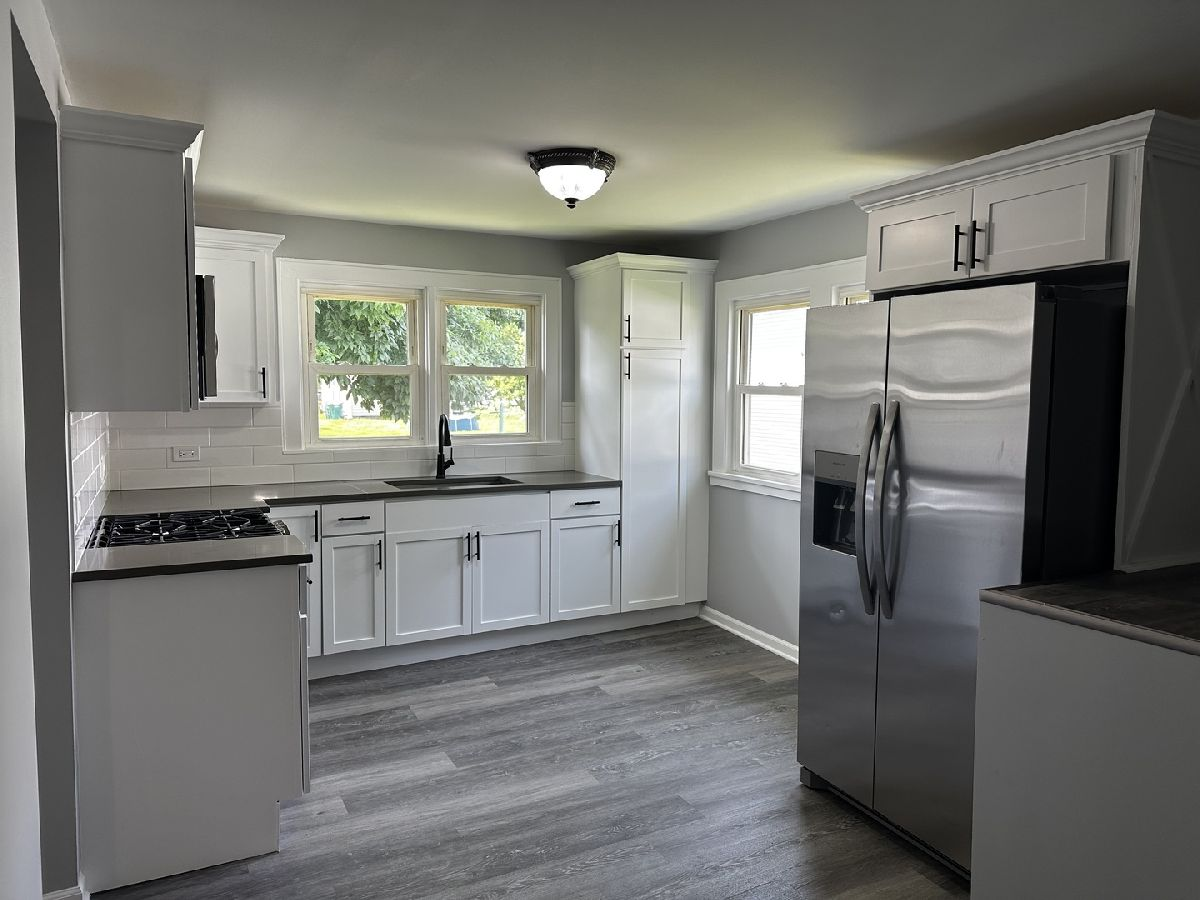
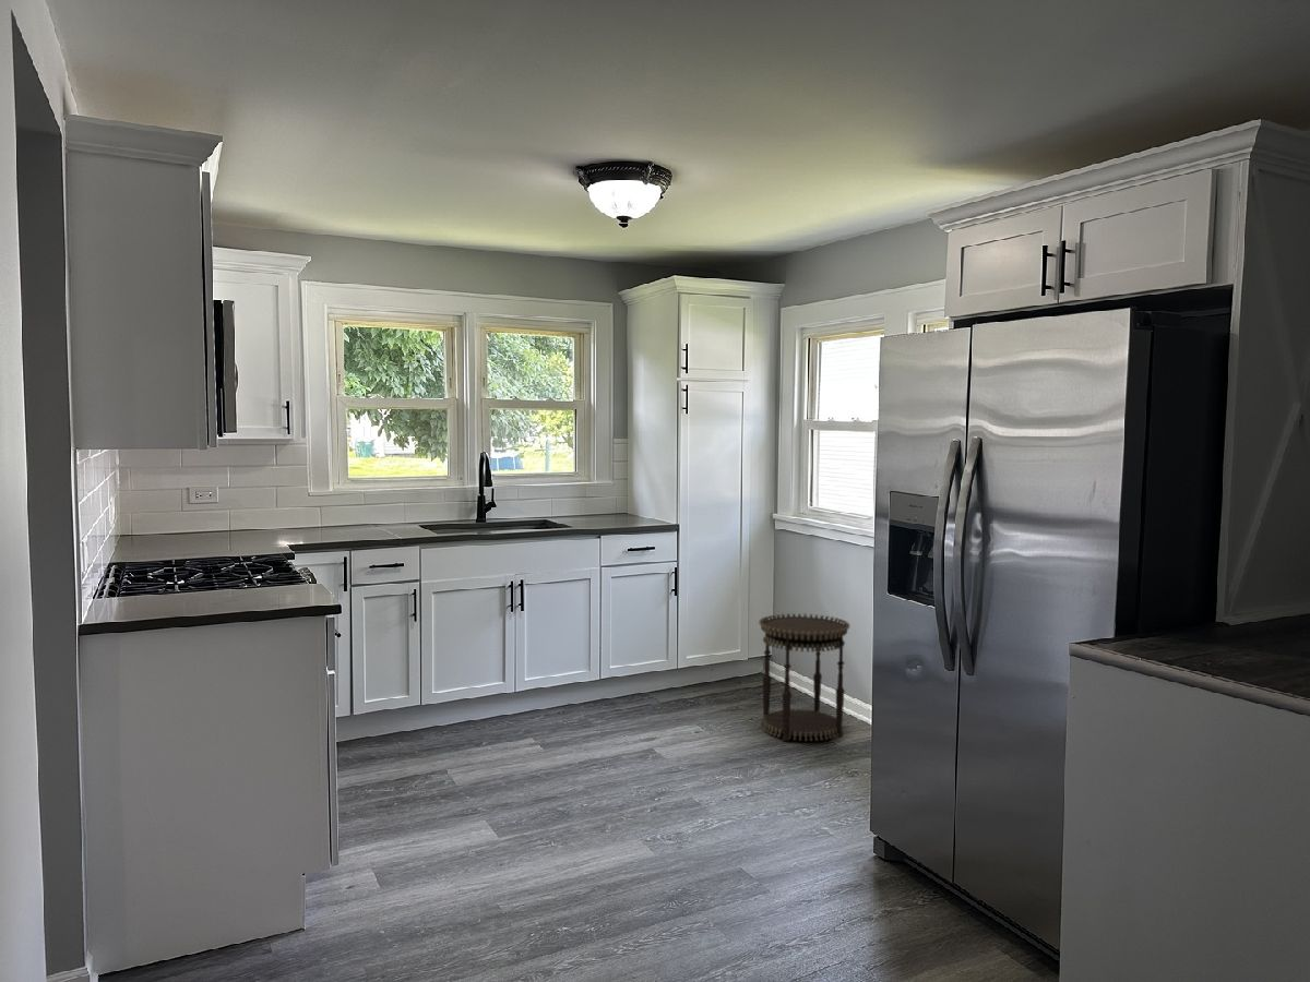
+ side table [758,612,850,742]
